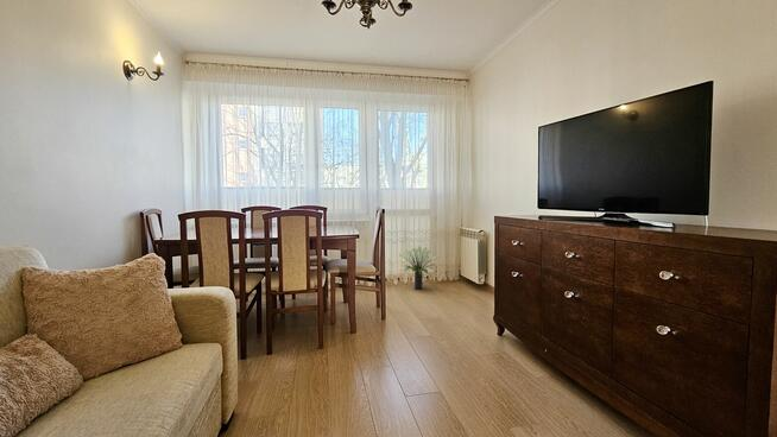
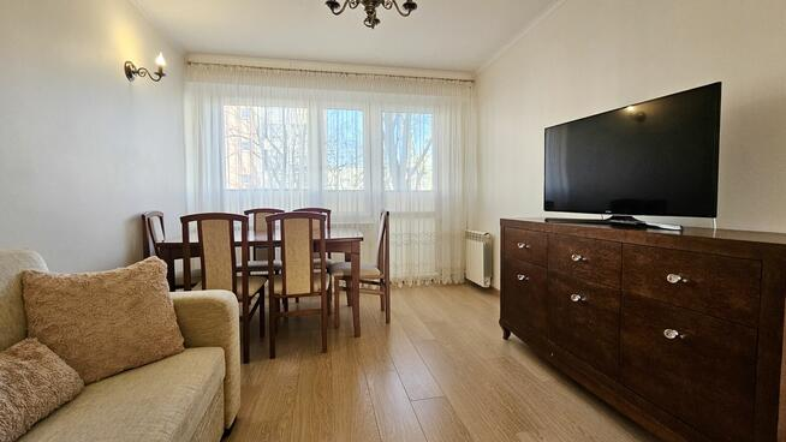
- potted plant [398,245,440,291]
